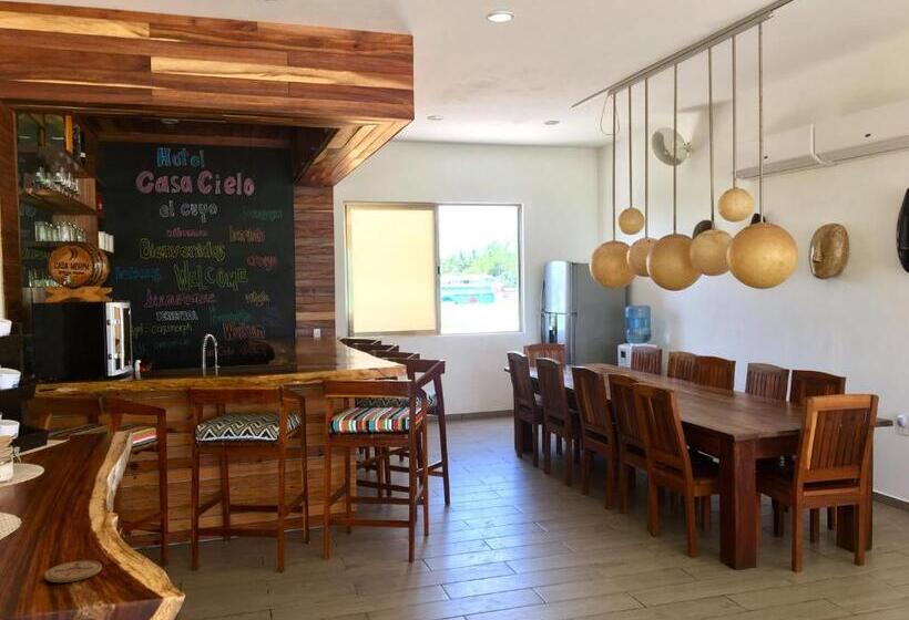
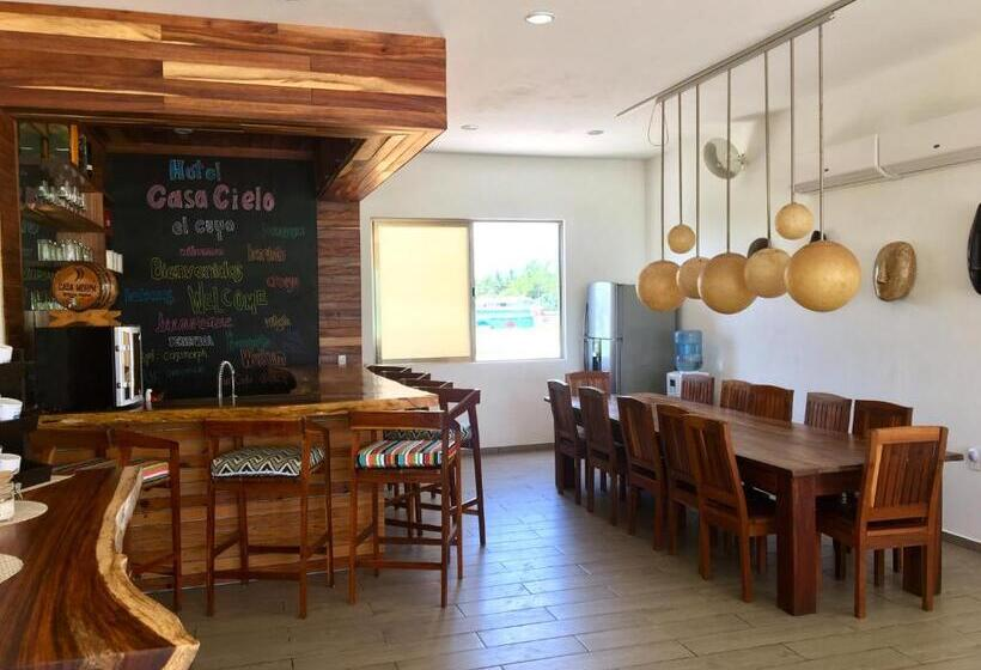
- coaster [43,559,103,583]
